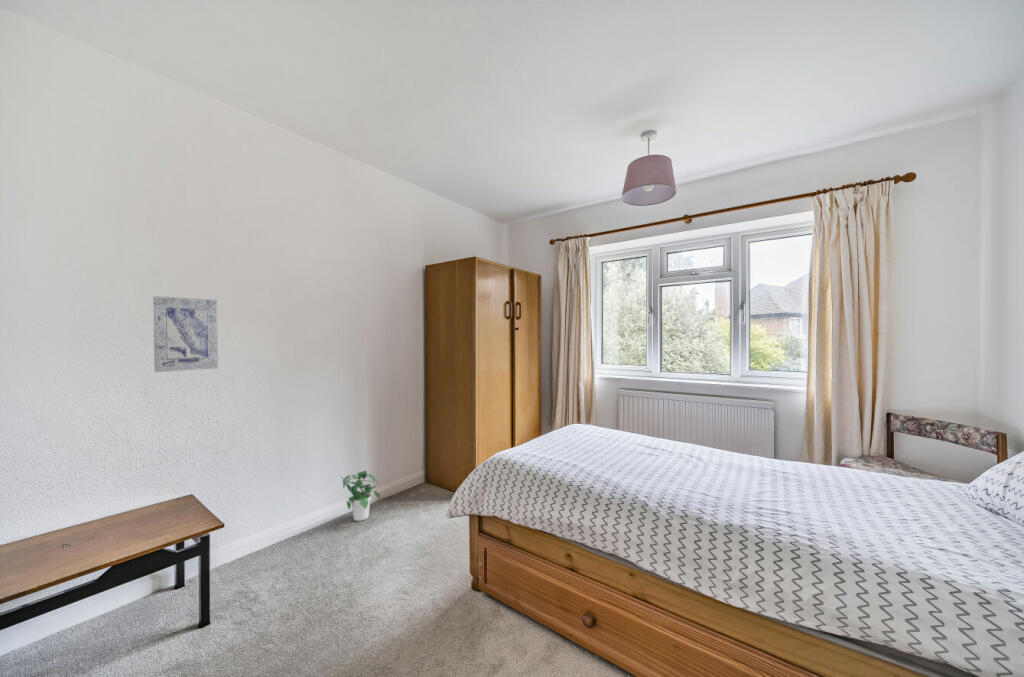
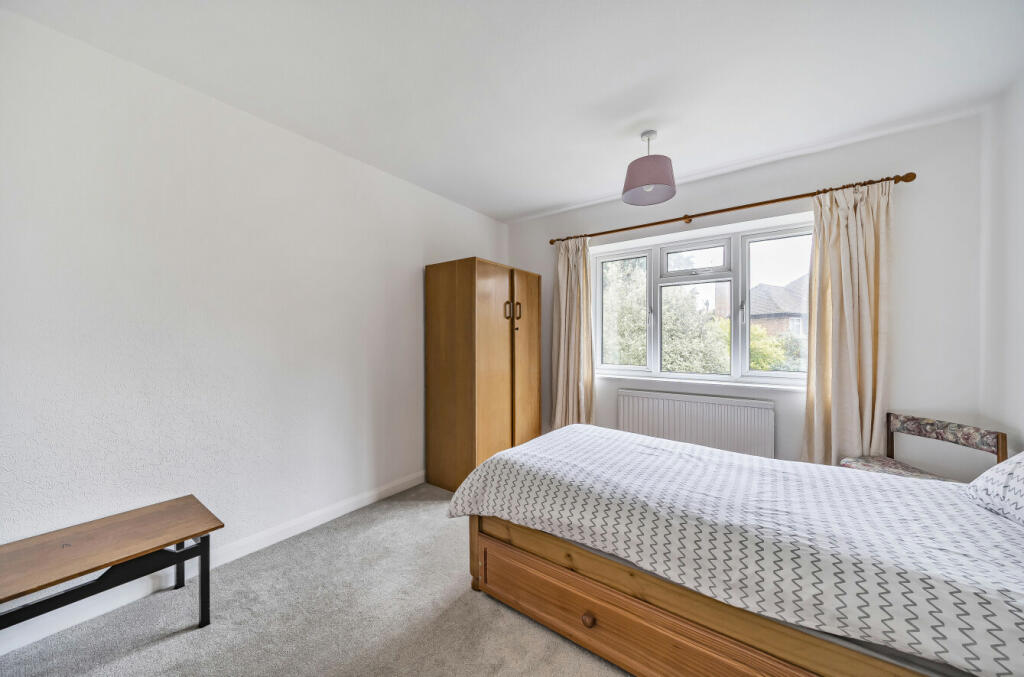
- potted plant [339,470,381,522]
- wall art [152,295,219,373]
